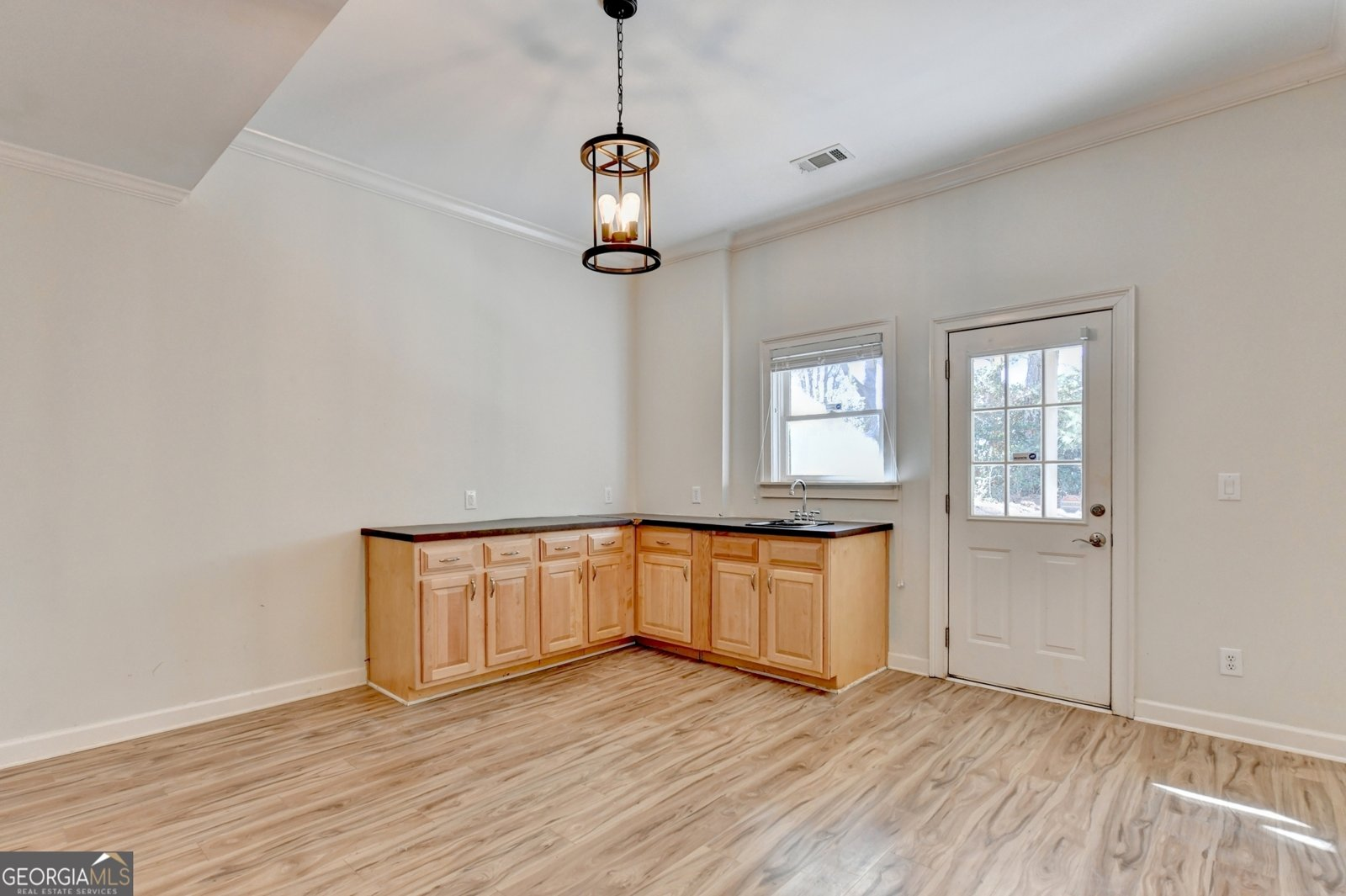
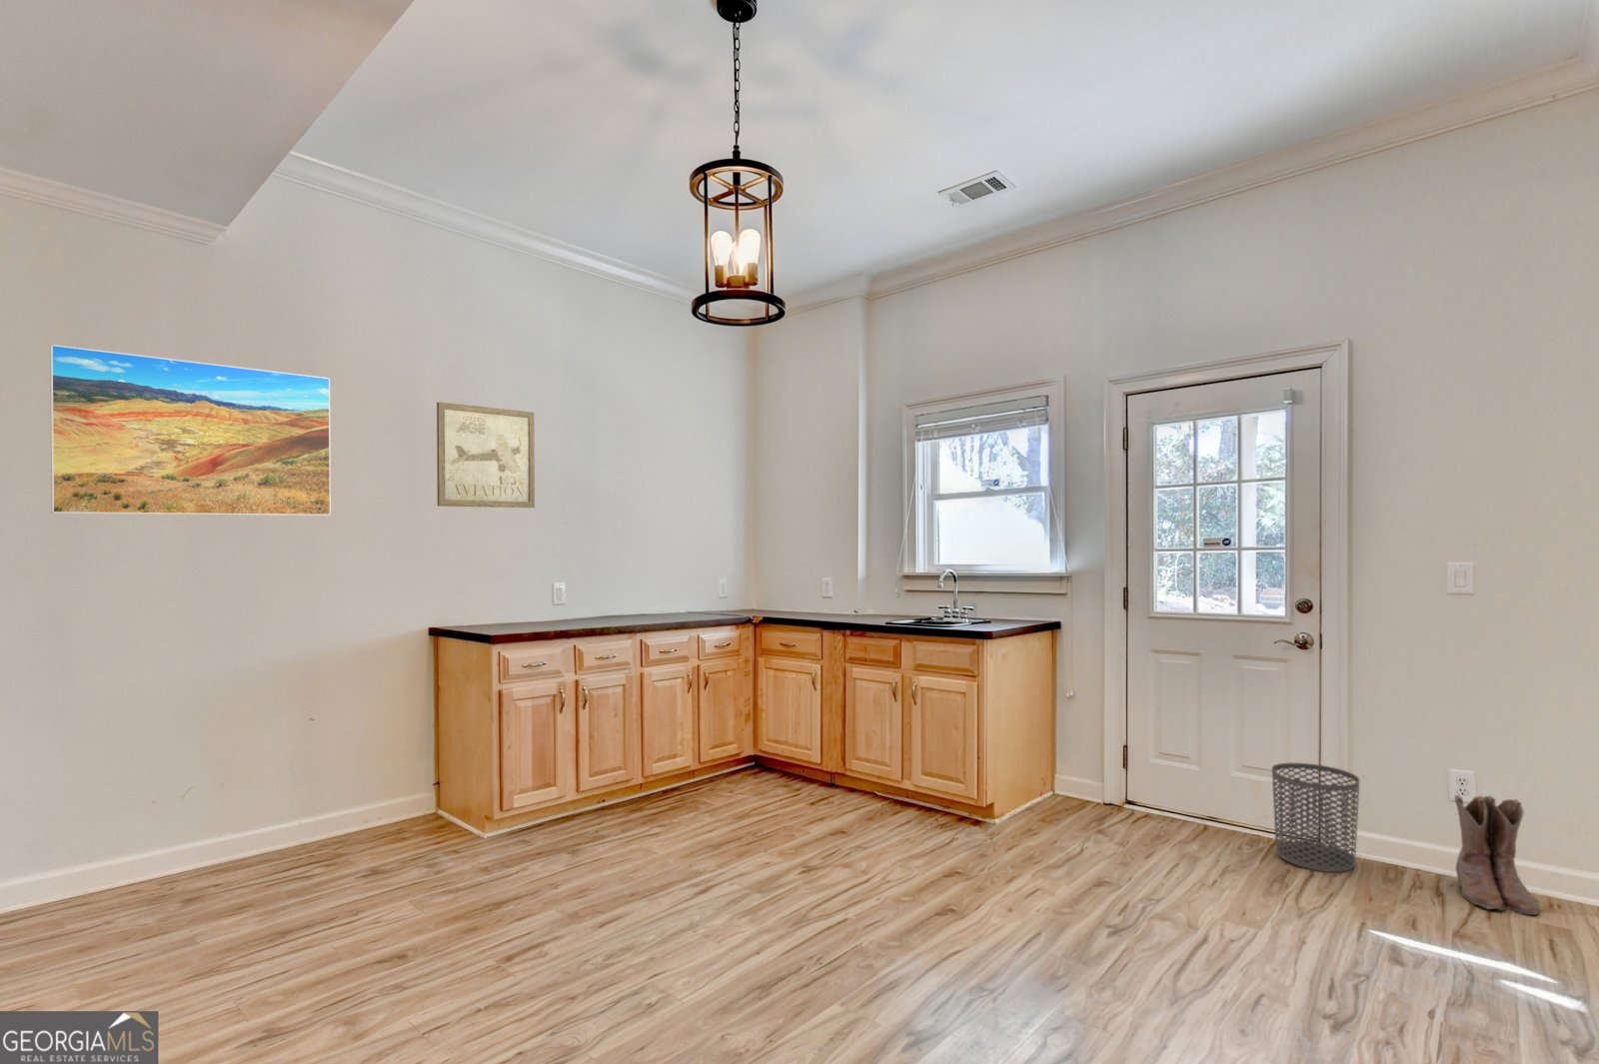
+ boots [1453,793,1541,916]
+ wall art [436,400,536,508]
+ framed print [49,343,331,517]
+ waste bin [1271,762,1360,873]
